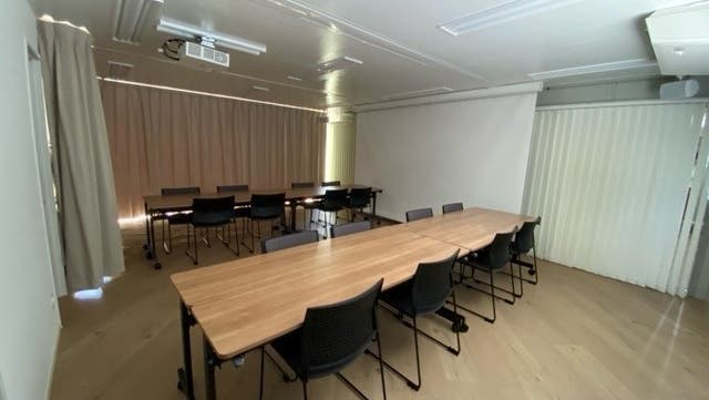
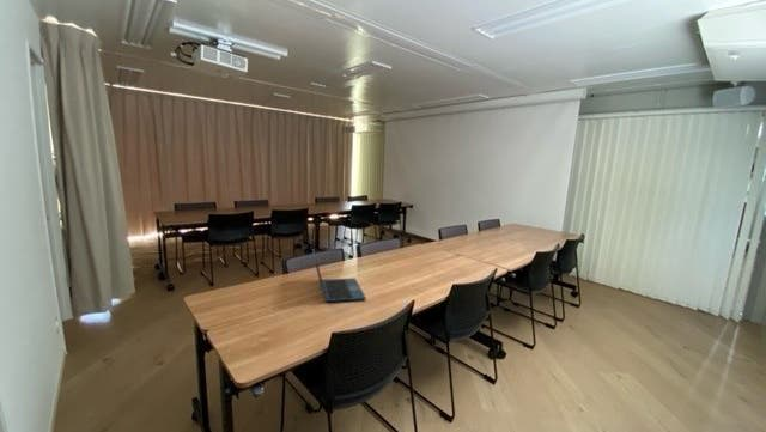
+ laptop [311,248,366,303]
